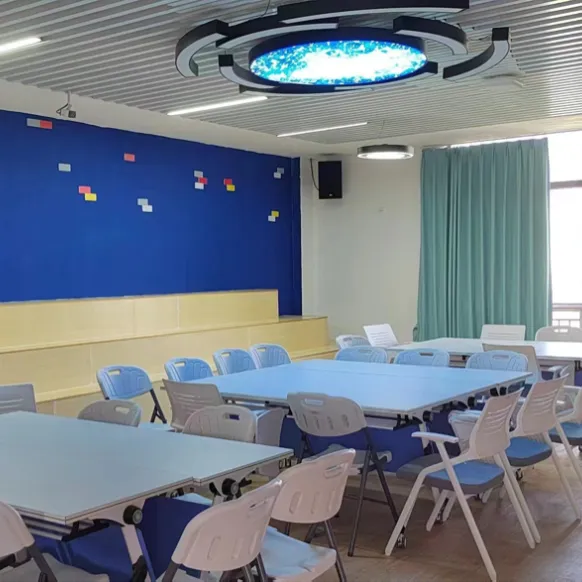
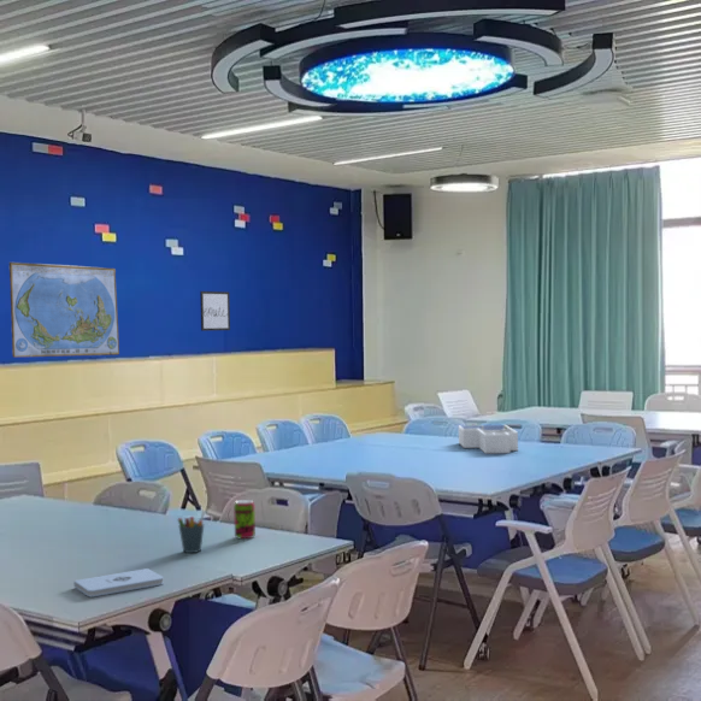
+ wall art [199,290,231,332]
+ notepad [72,567,165,597]
+ world map [8,261,120,359]
+ desk organizer [458,424,519,454]
+ pen holder [176,508,206,554]
+ beverage can [232,499,257,540]
